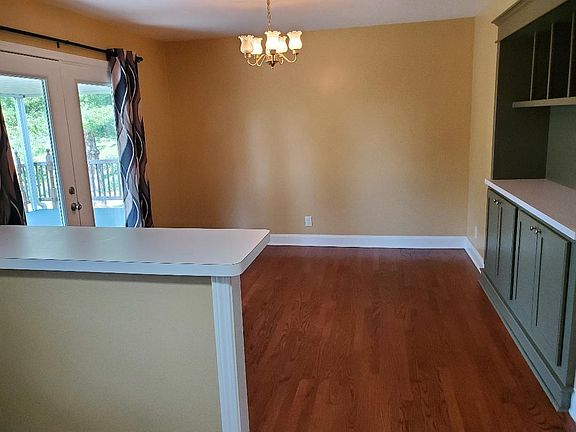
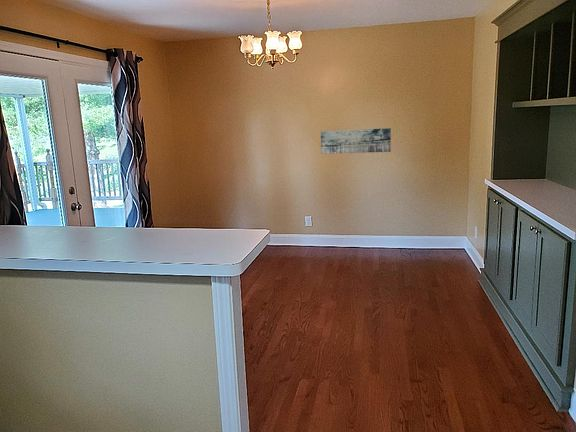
+ wall art [320,127,392,155]
